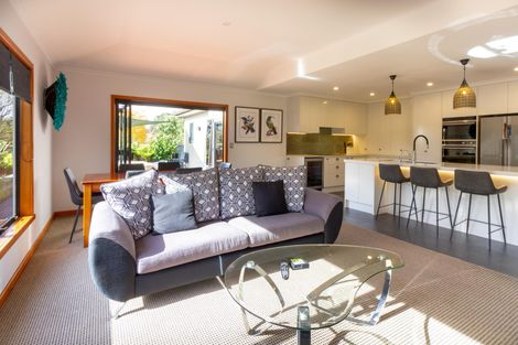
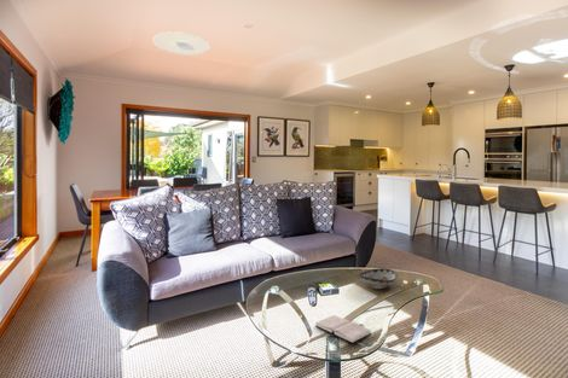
+ ceiling light [151,30,211,57]
+ decorative bowl [358,267,399,290]
+ hardback book [314,314,372,345]
